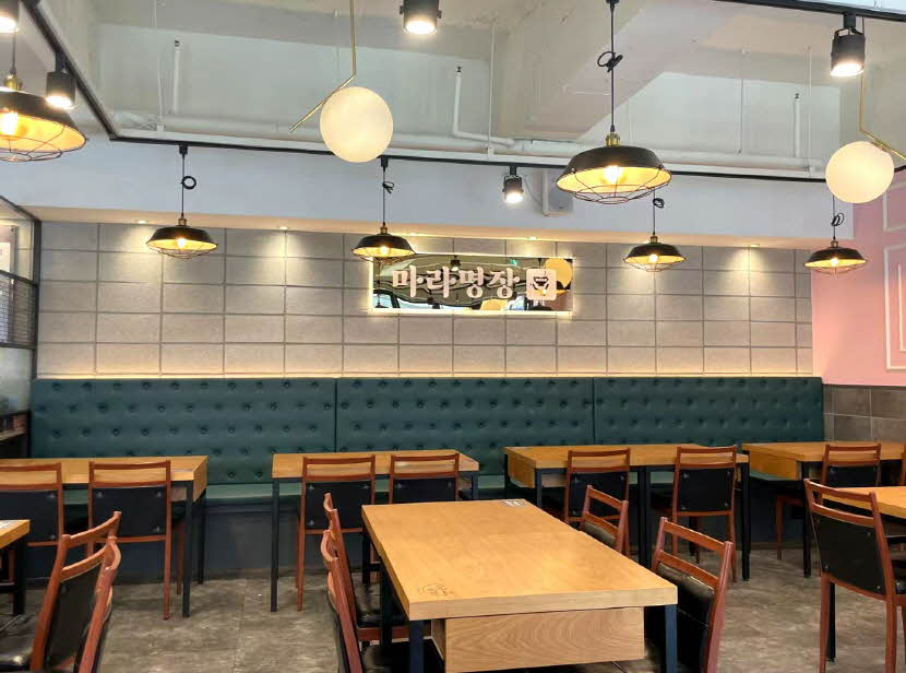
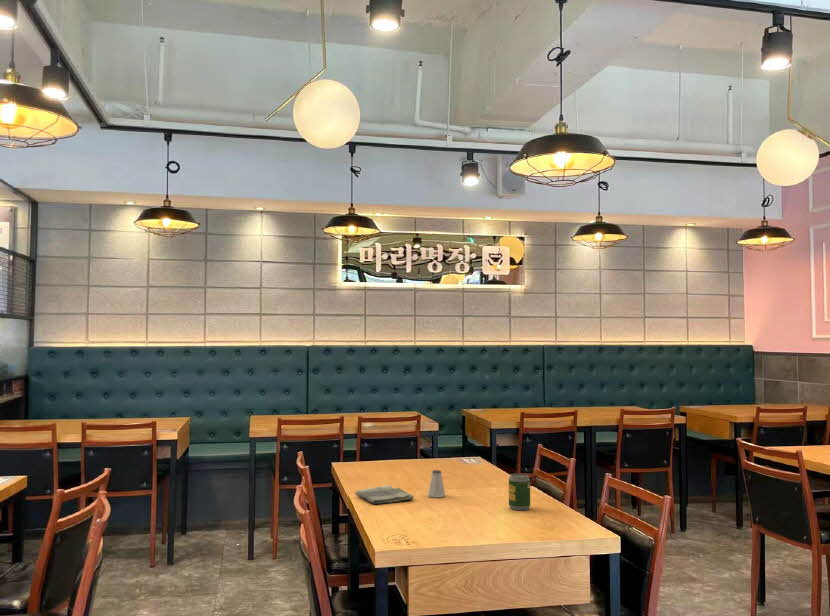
+ soda can [508,473,531,511]
+ saltshaker [427,469,446,499]
+ dish towel [354,484,415,505]
